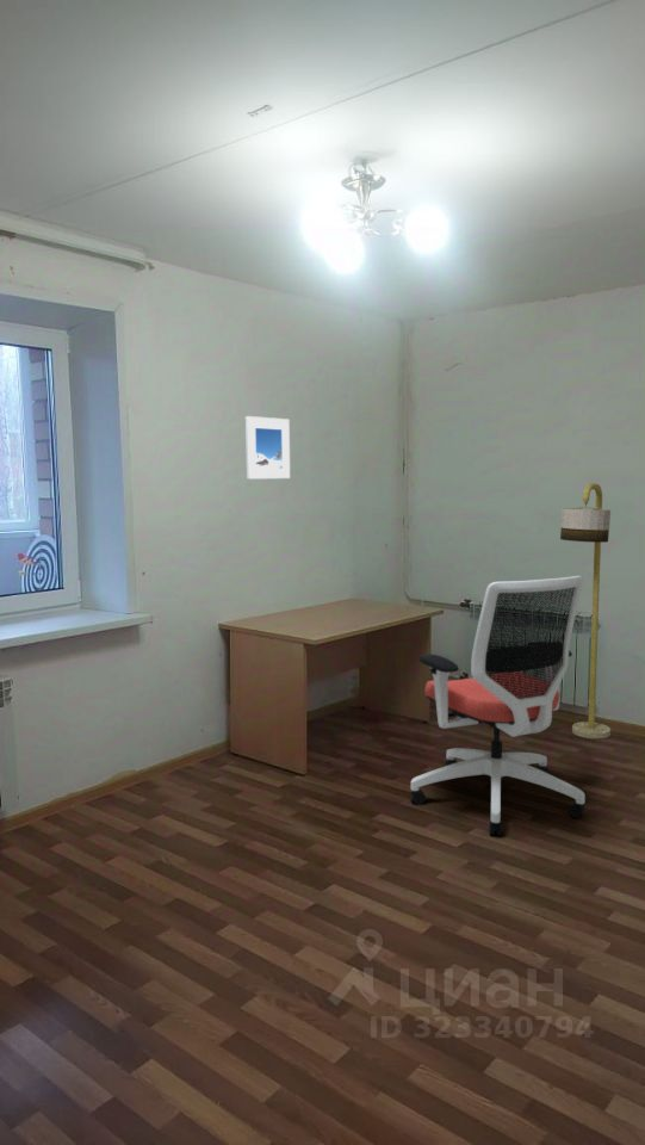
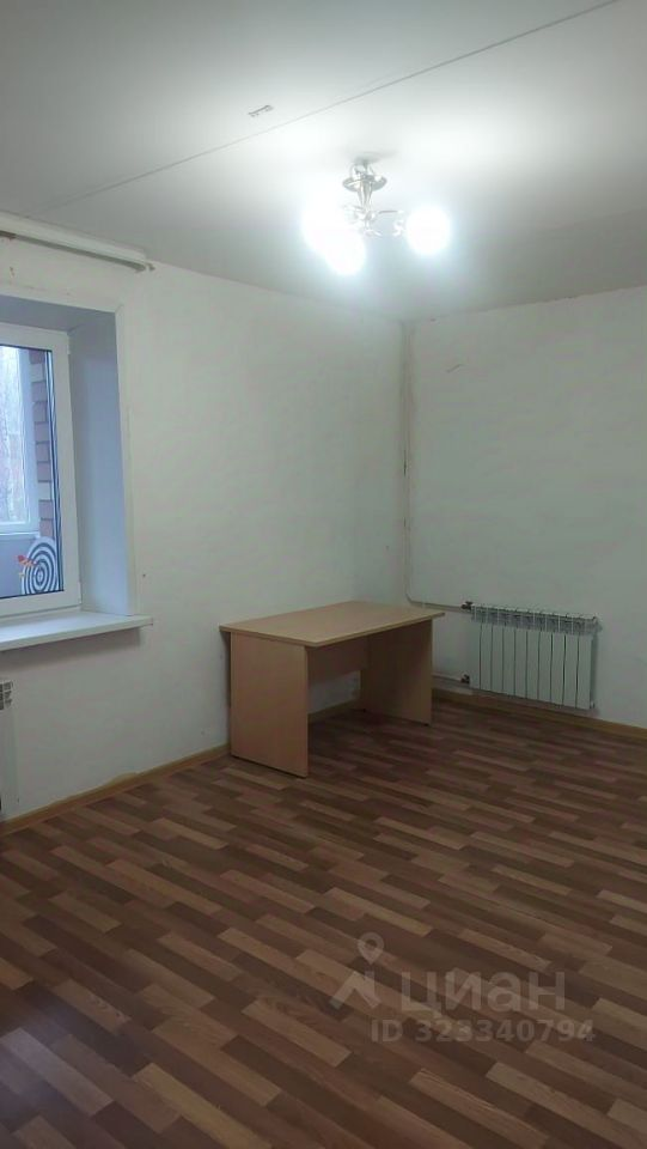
- floor lamp [559,482,612,739]
- office chair [409,575,587,836]
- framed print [244,415,291,481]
